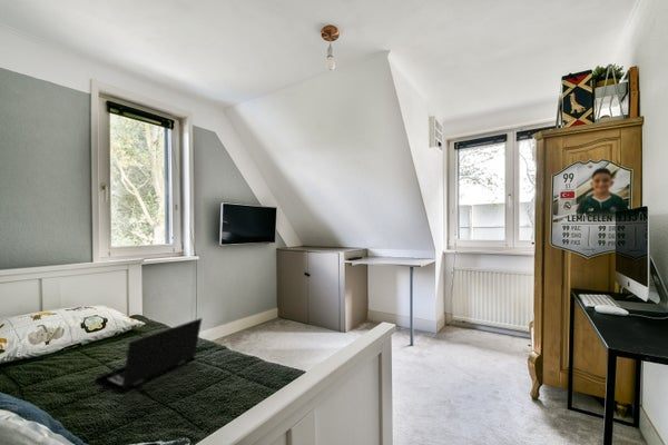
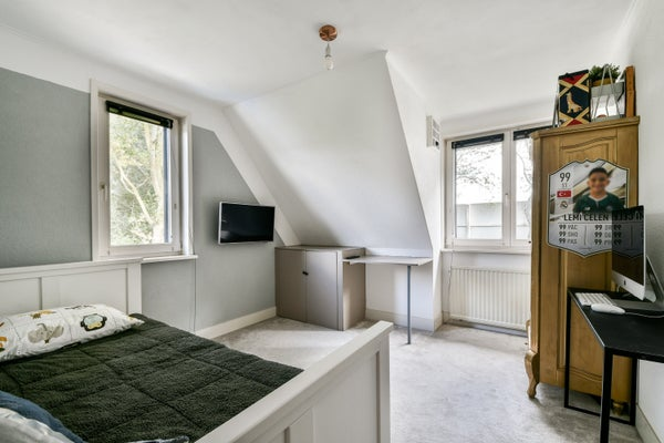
- laptop [94,317,204,394]
